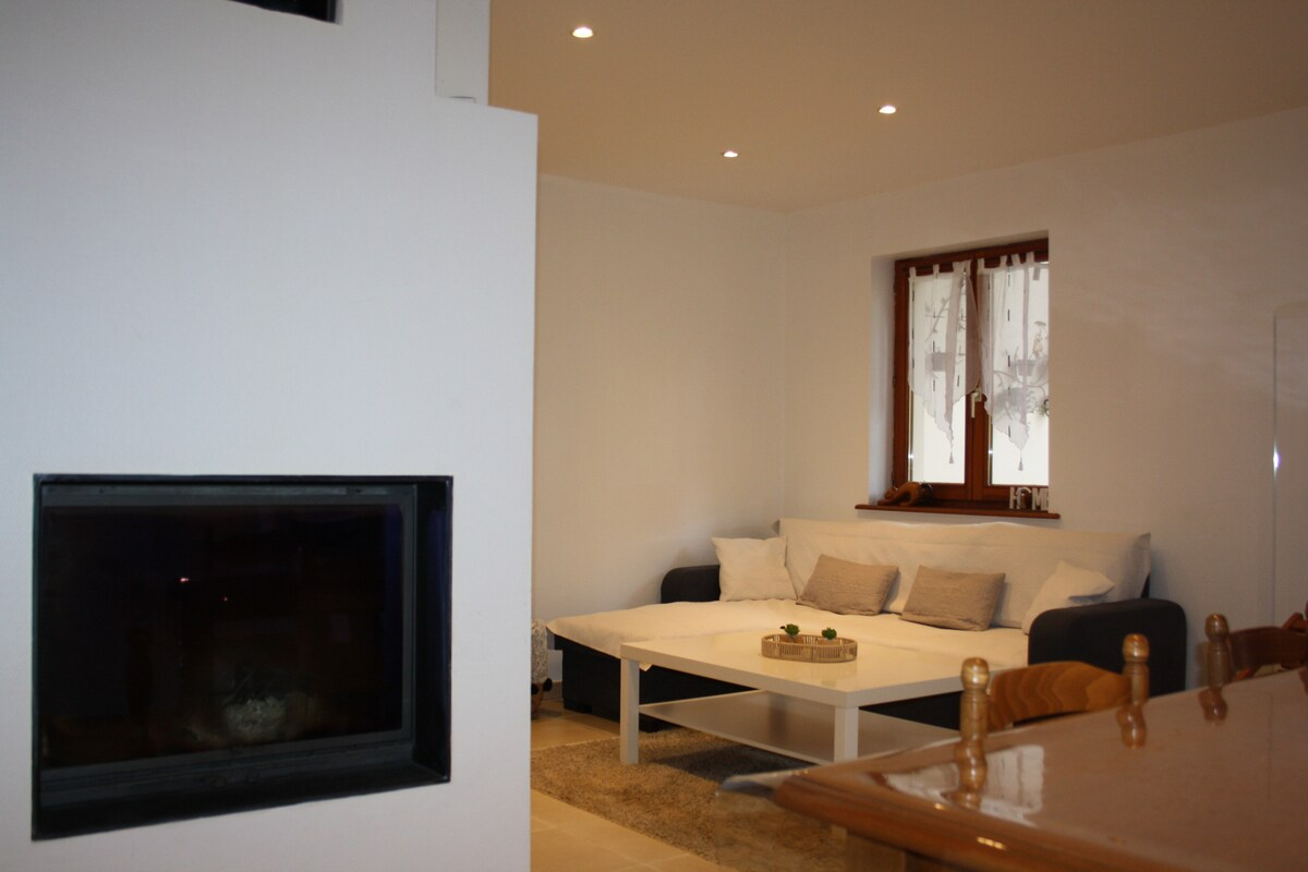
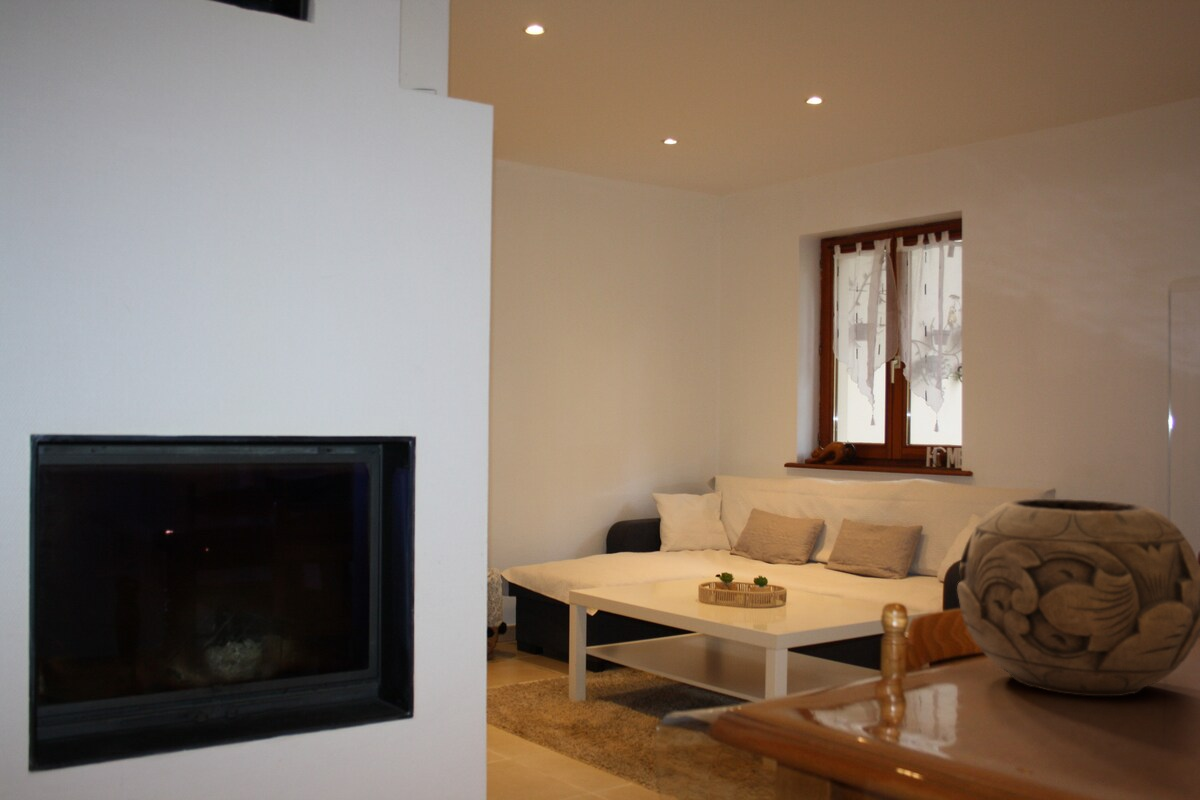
+ decorative bowl [956,498,1200,697]
